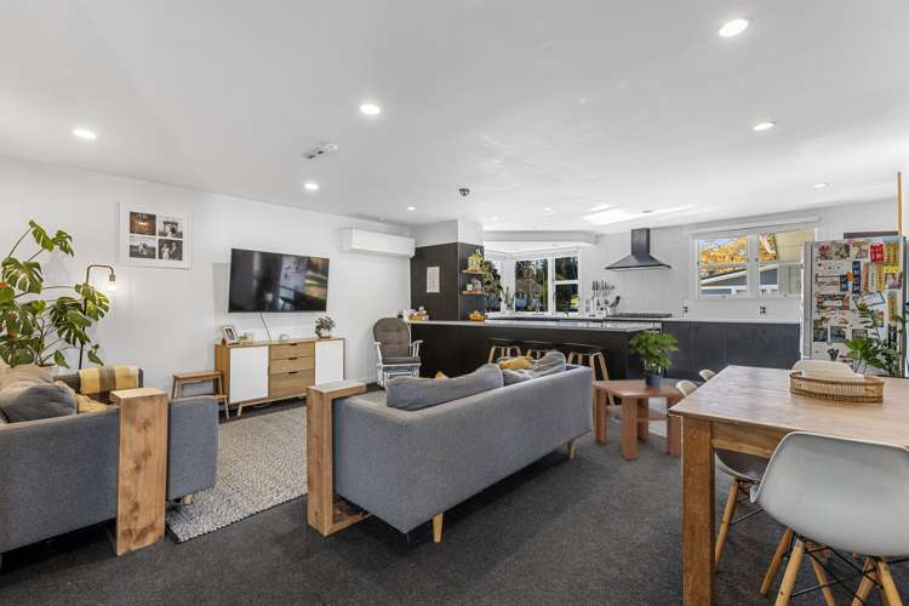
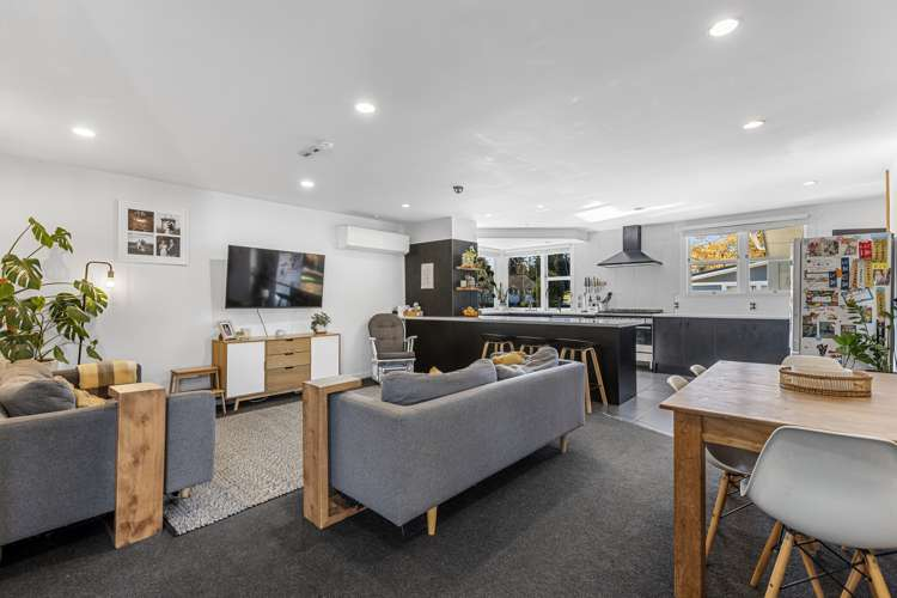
- potted plant [628,327,680,388]
- coffee table [590,378,684,461]
